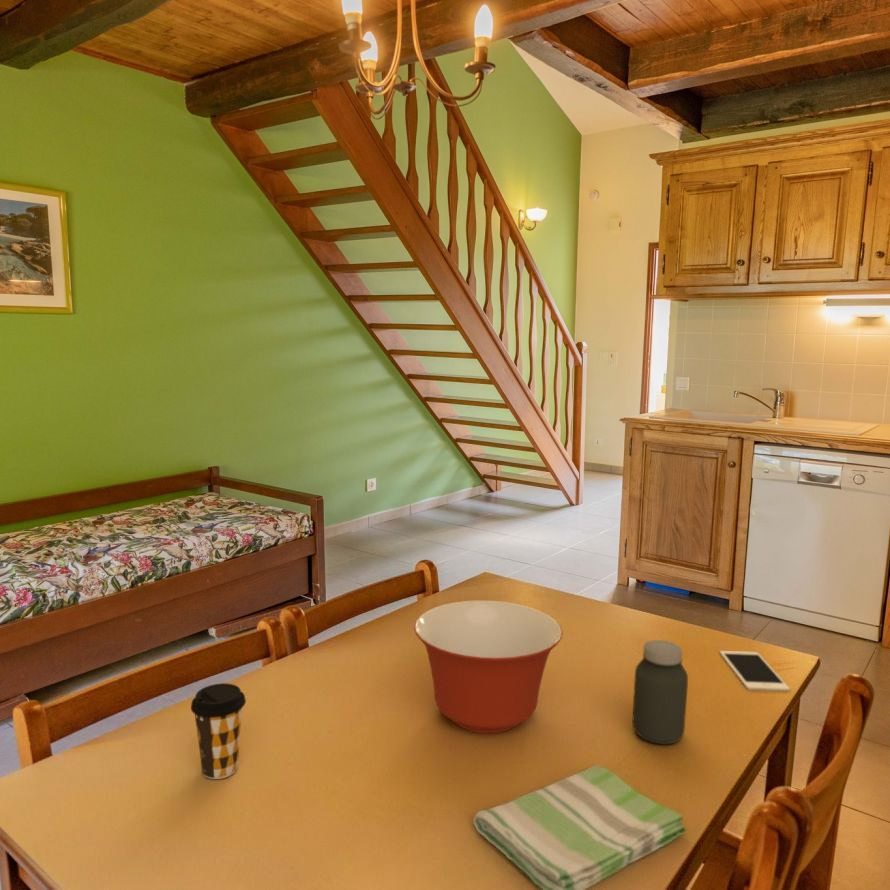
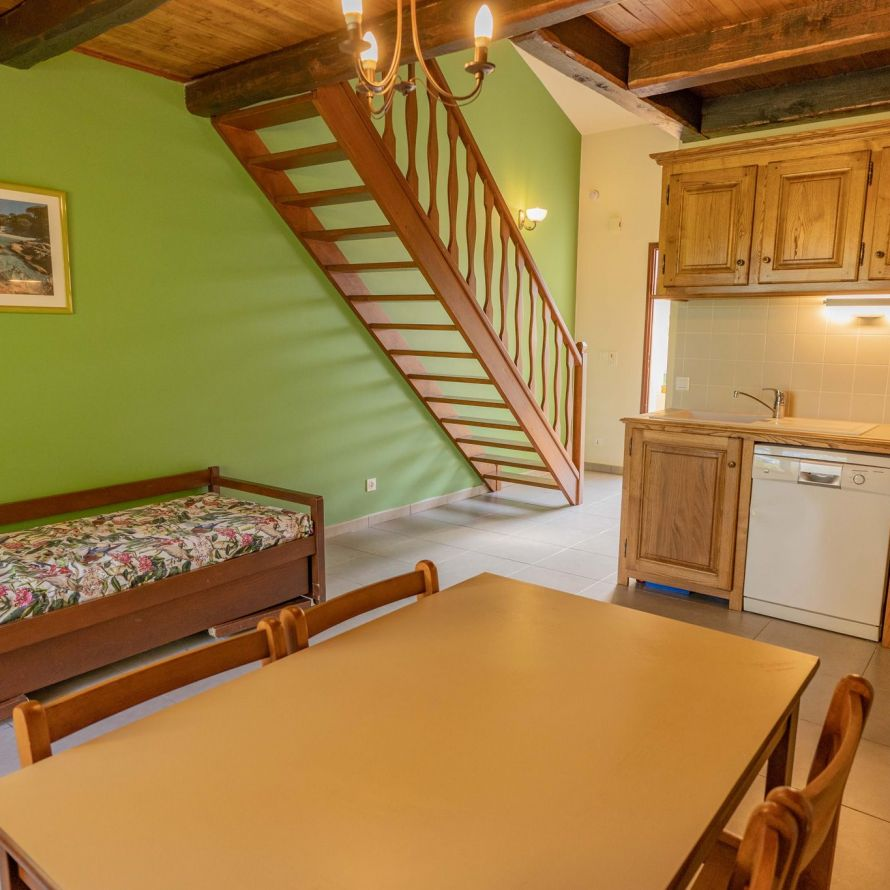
- coffee cup [190,682,247,780]
- cell phone [719,650,791,692]
- jar [631,639,689,745]
- dish towel [472,764,687,890]
- mixing bowl [413,600,563,734]
